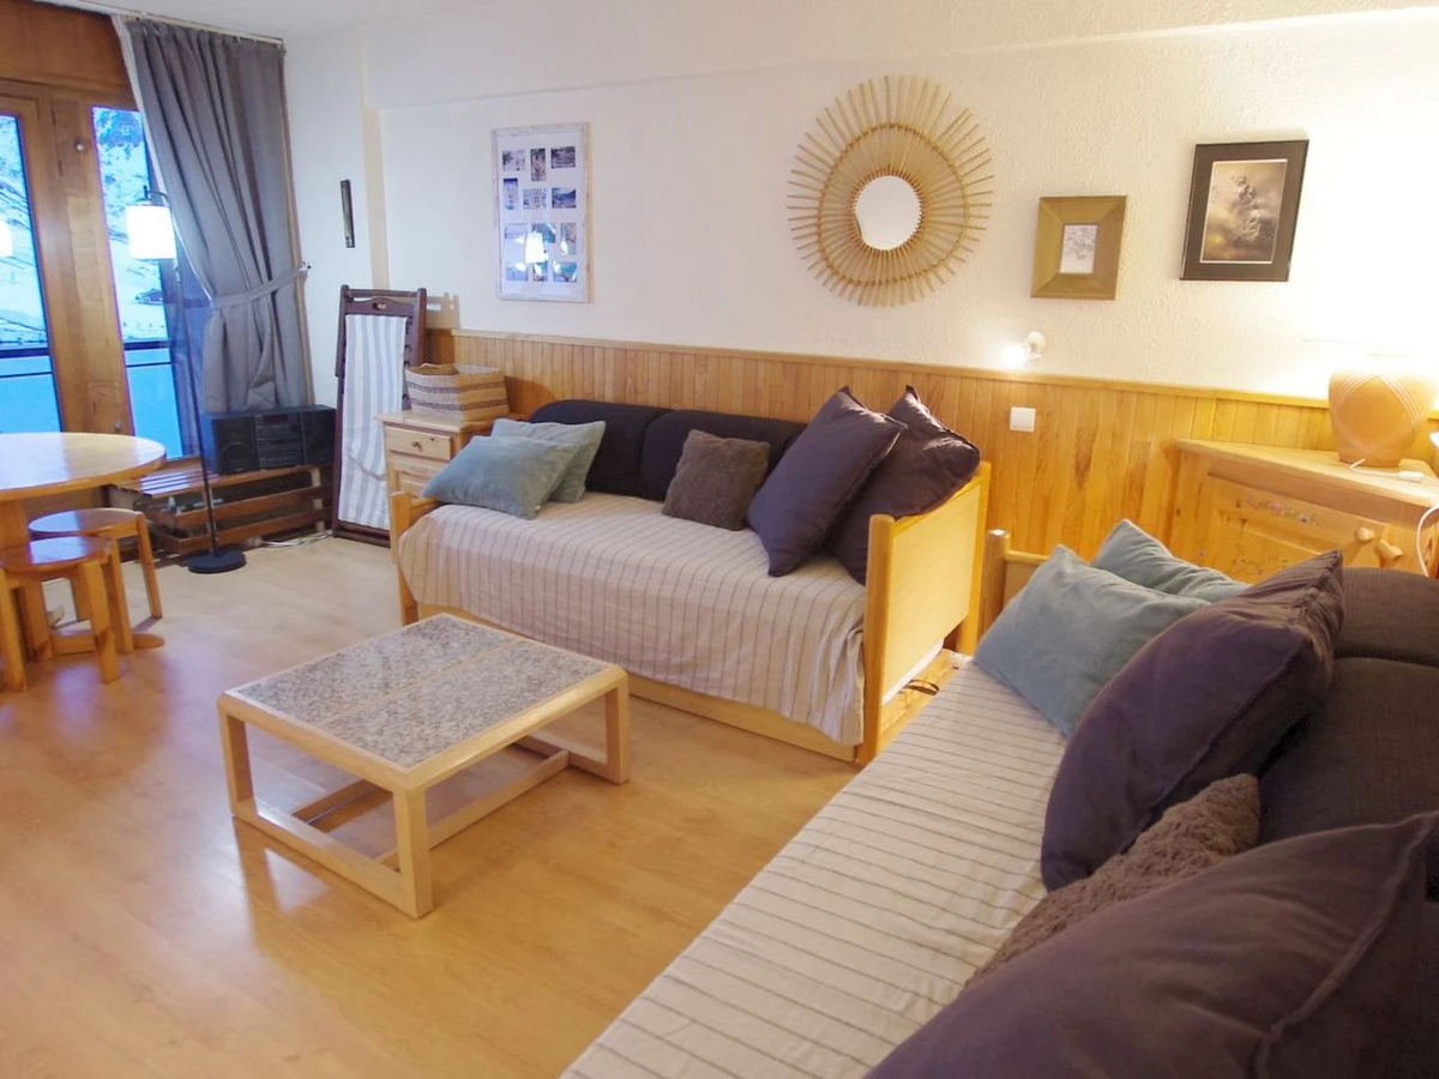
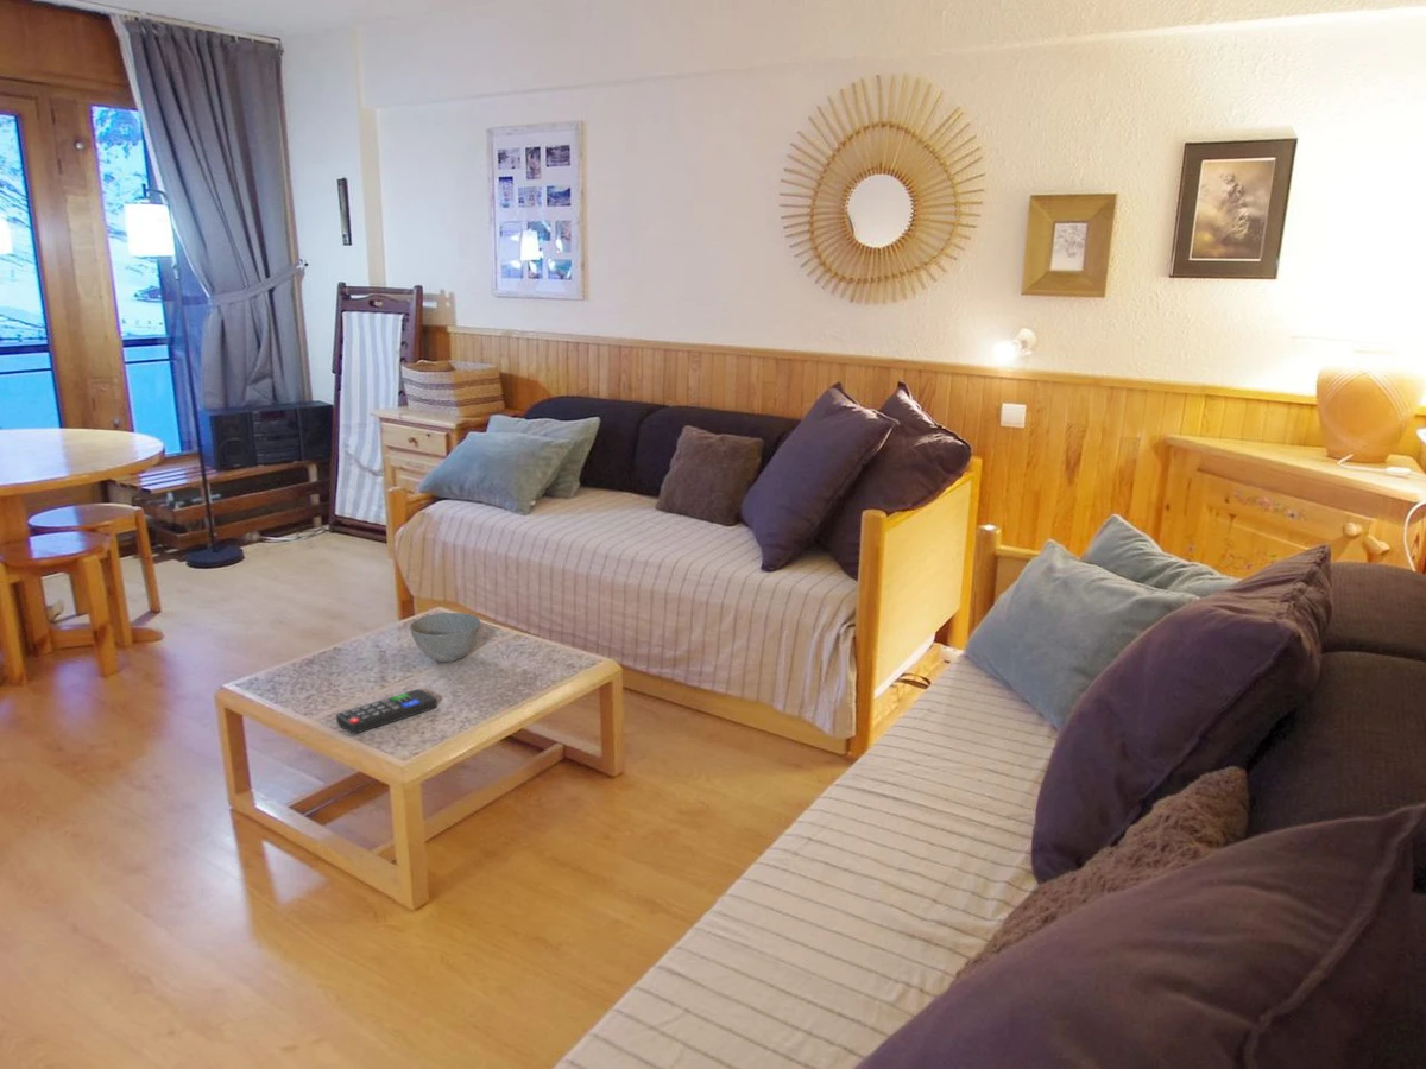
+ remote control [335,688,437,735]
+ bowl [409,612,481,663]
